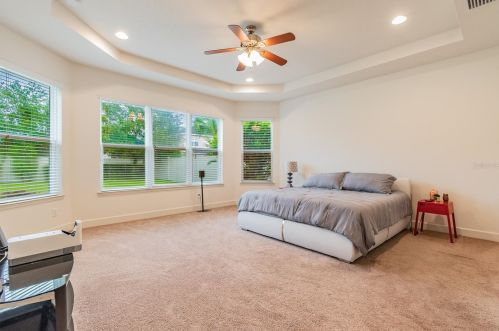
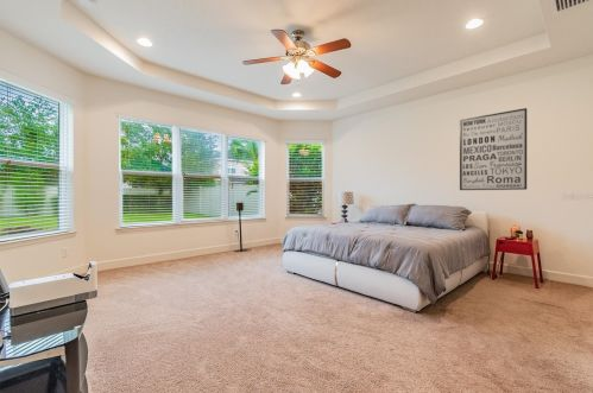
+ wall art [459,107,528,191]
